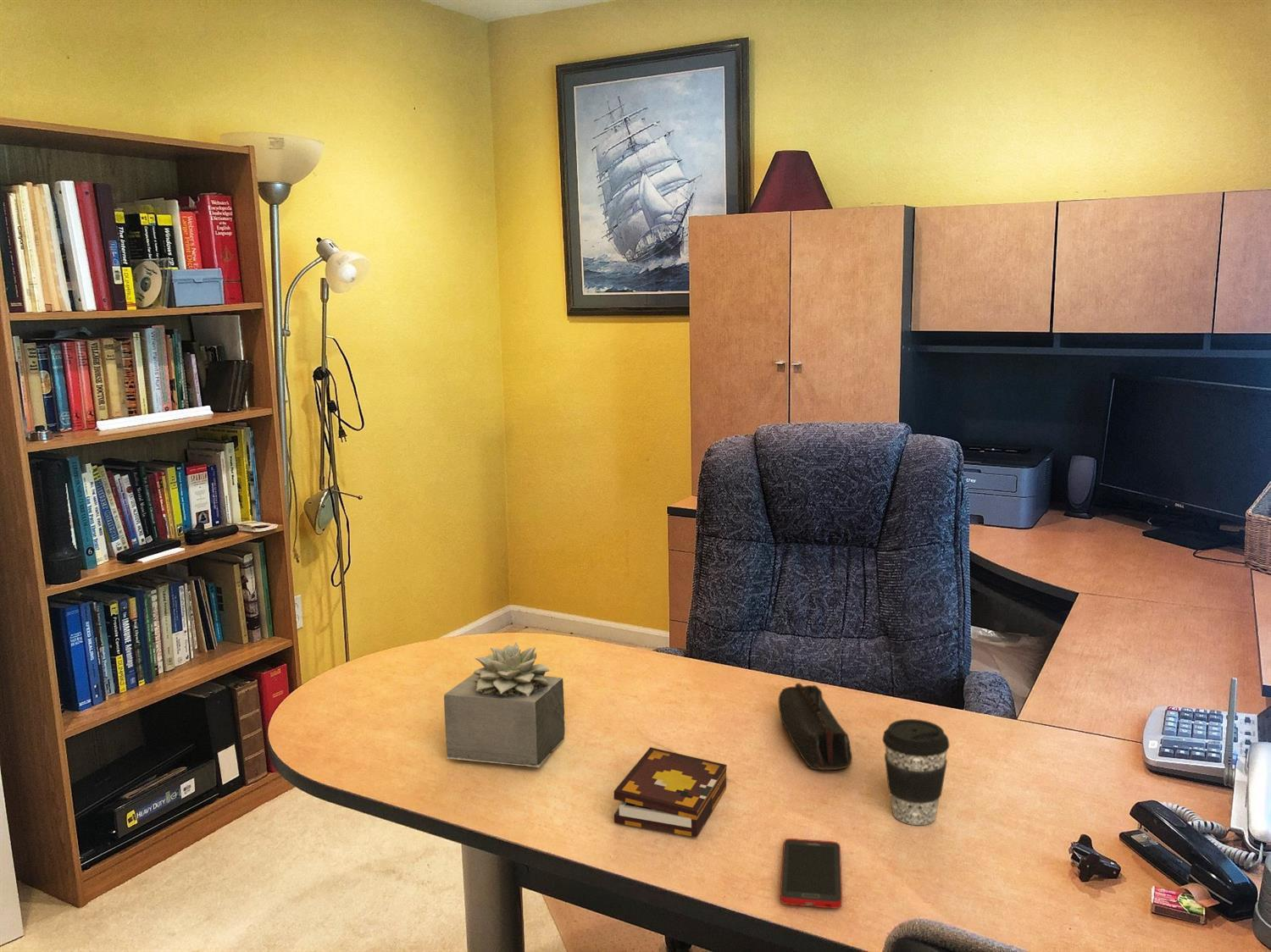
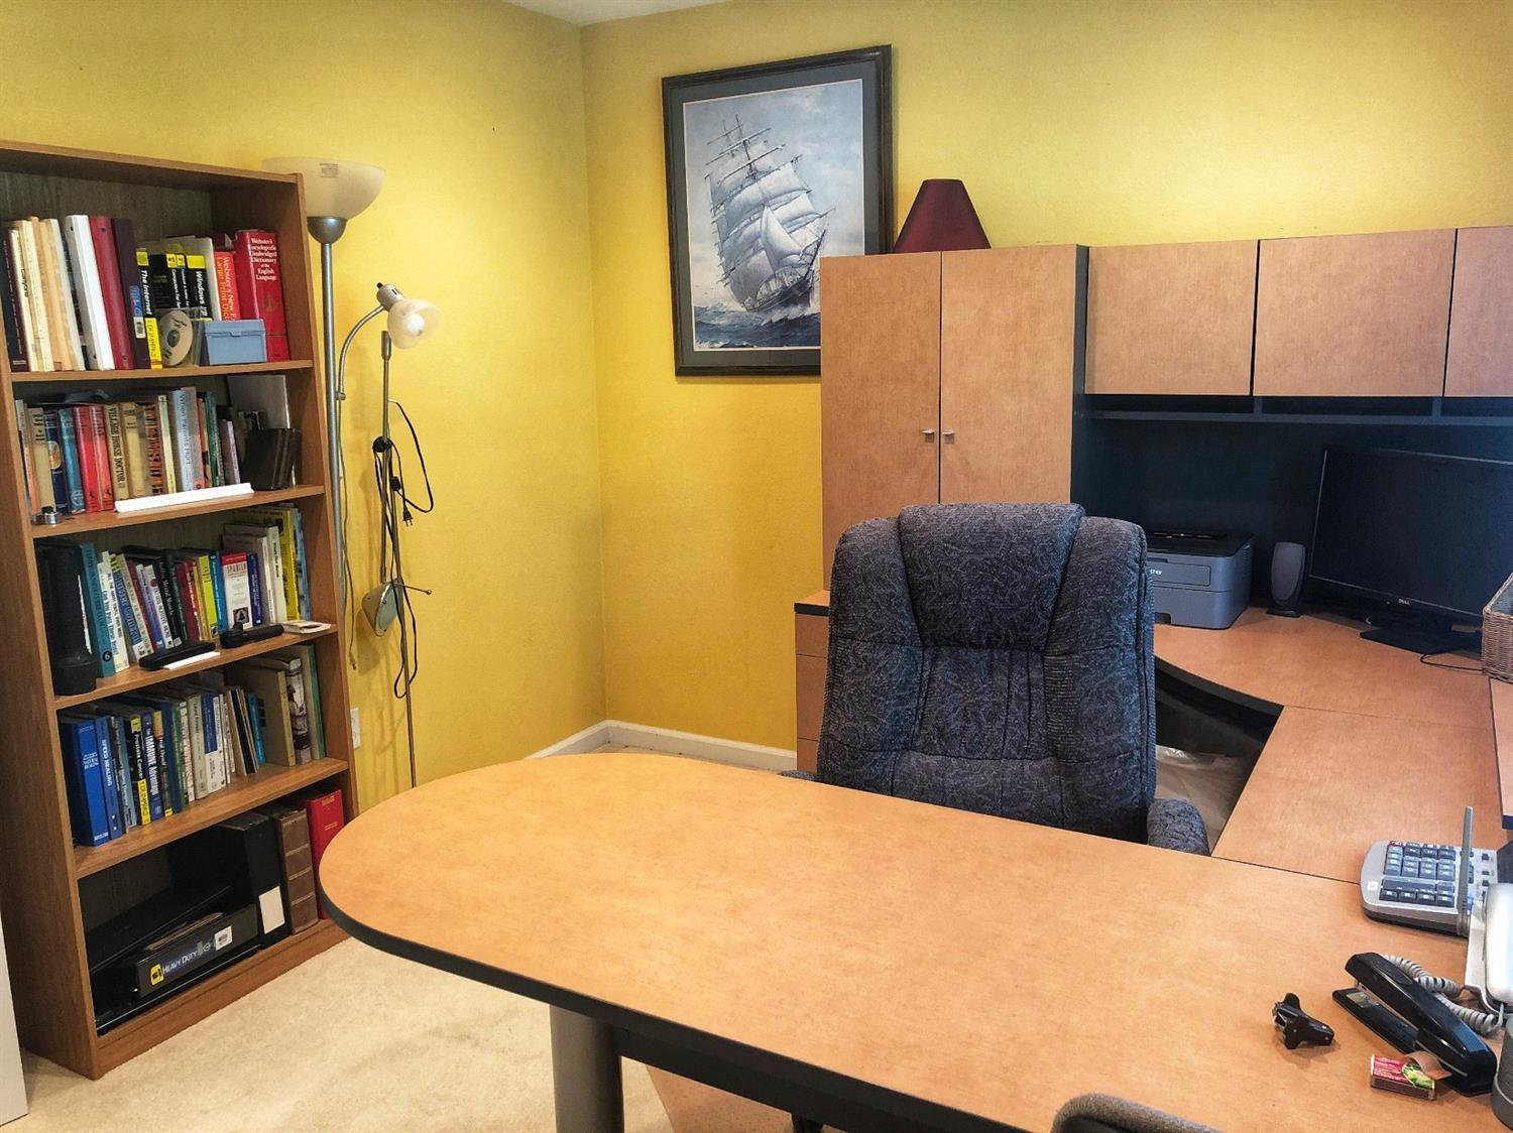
- succulent plant [443,642,566,768]
- pencil case [778,683,852,771]
- coffee cup [881,718,950,826]
- cell phone [780,838,843,910]
- book [613,746,728,838]
